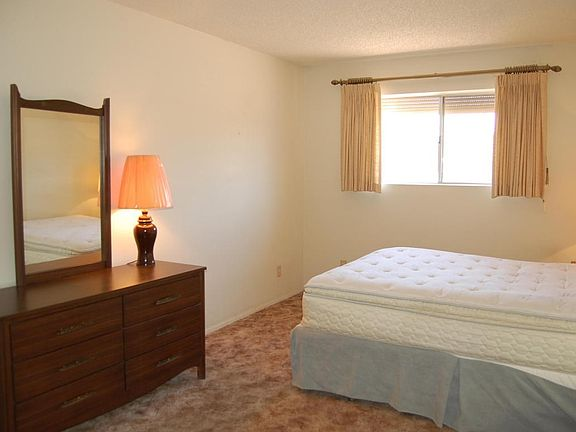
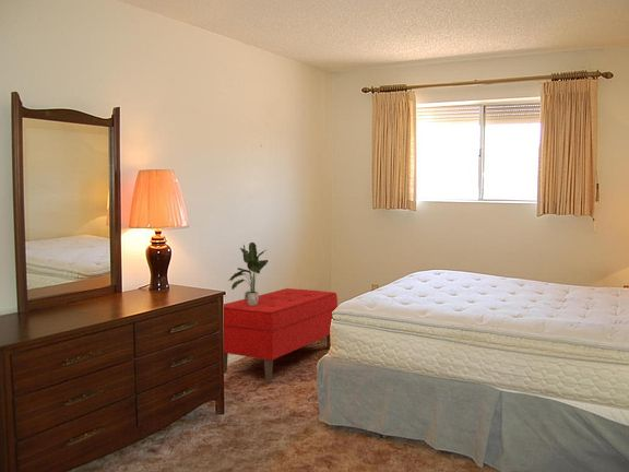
+ bench [223,287,339,382]
+ potted plant [227,241,270,306]
